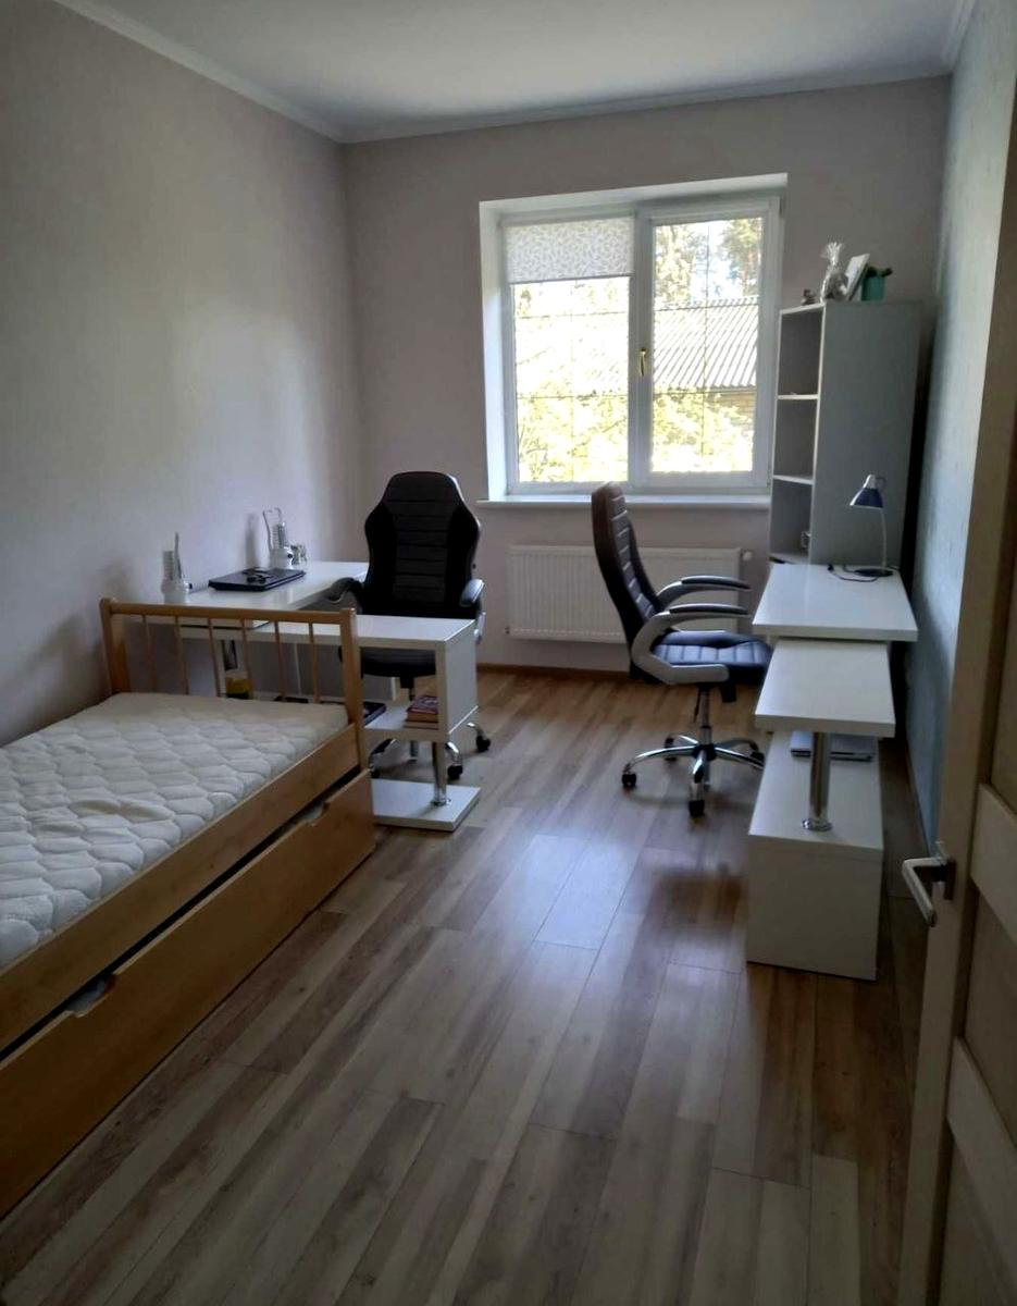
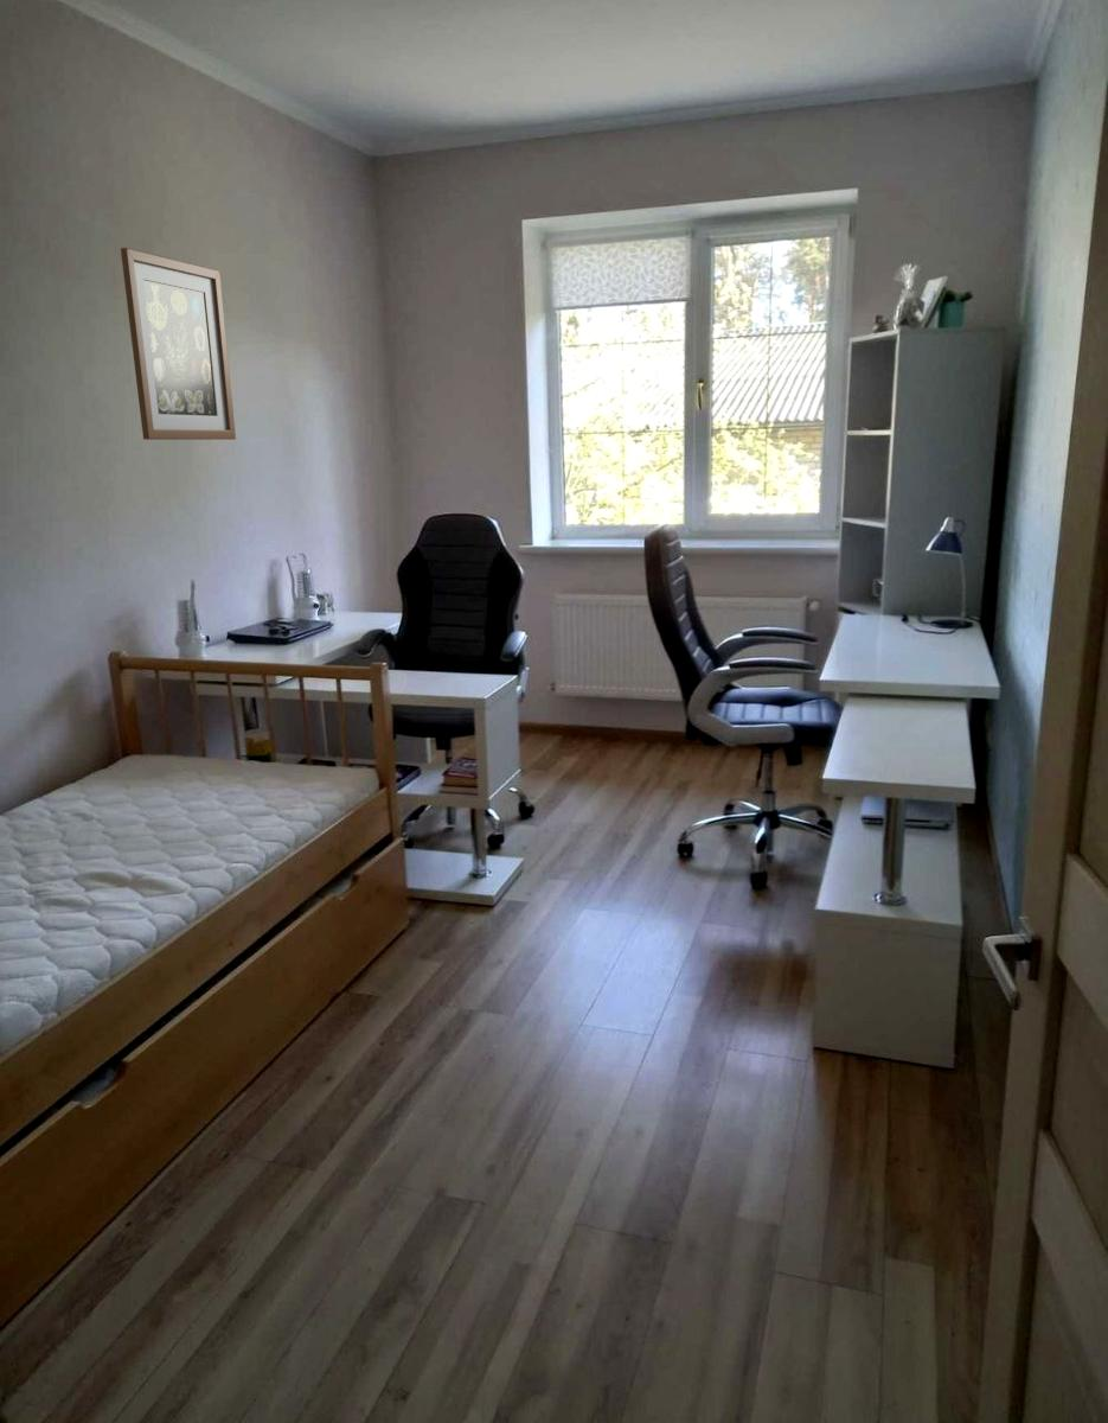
+ wall art [120,247,237,441]
